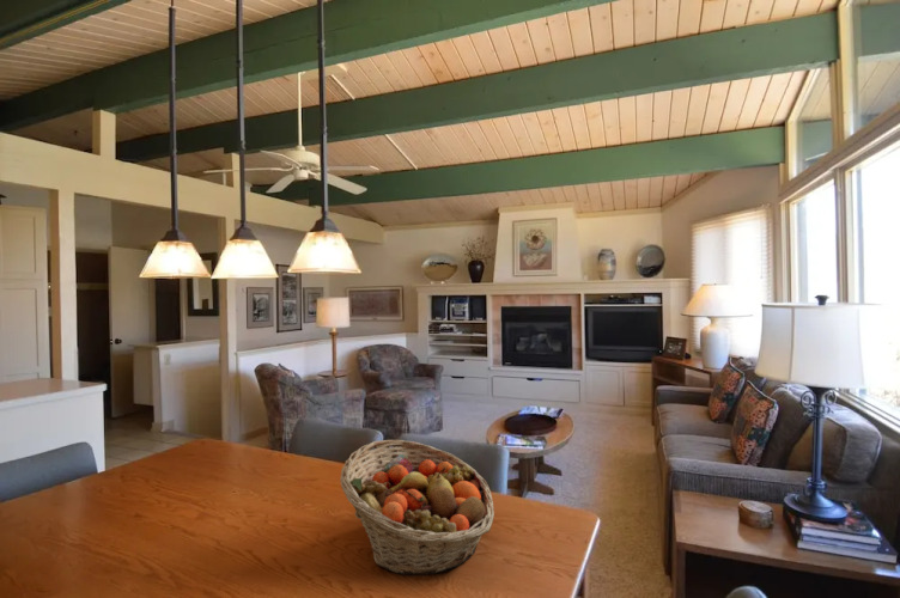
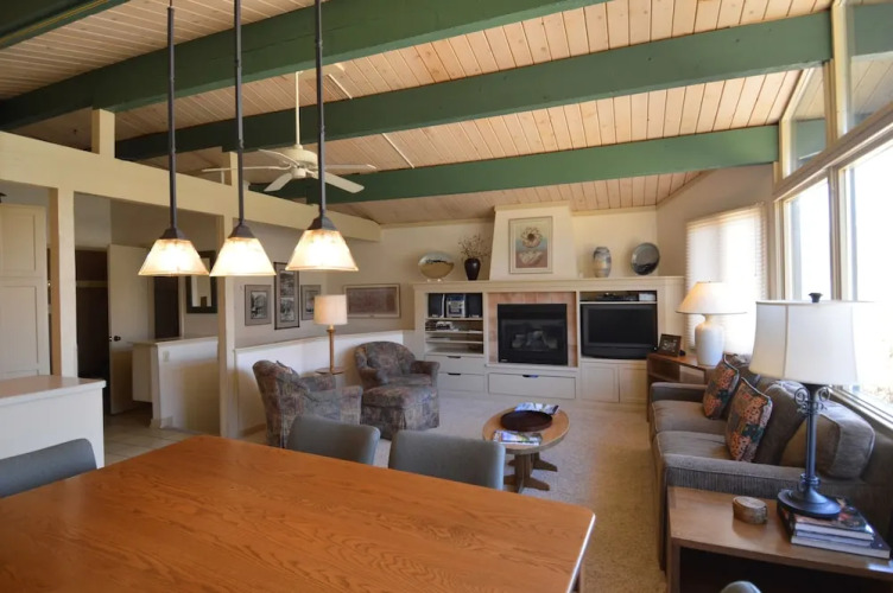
- fruit basket [339,439,495,576]
